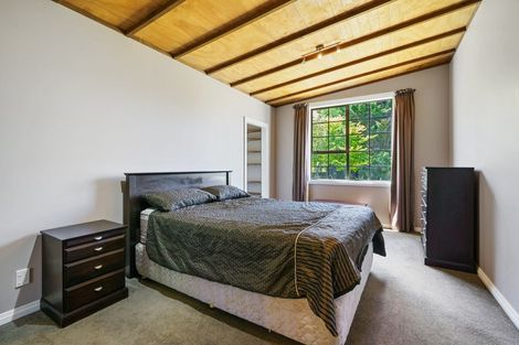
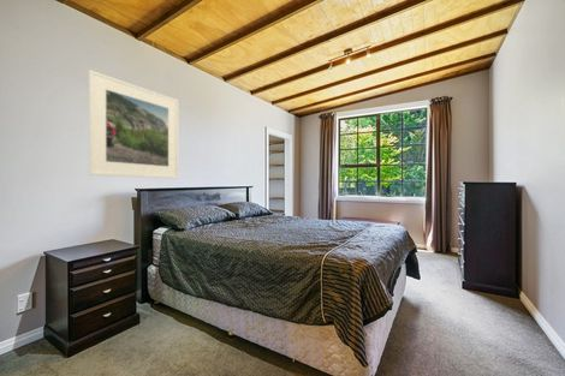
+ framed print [88,68,179,179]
